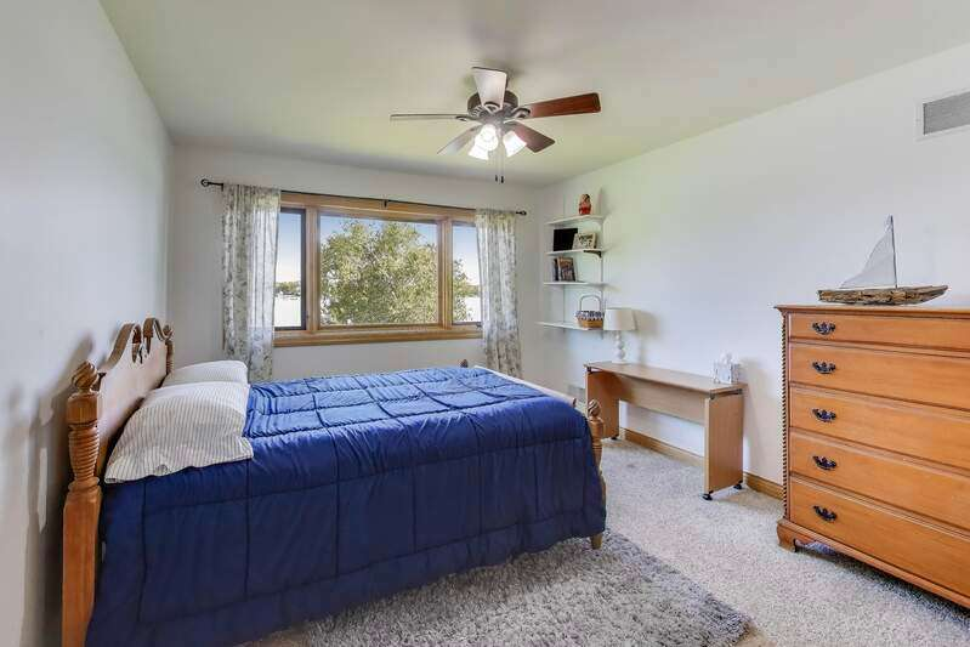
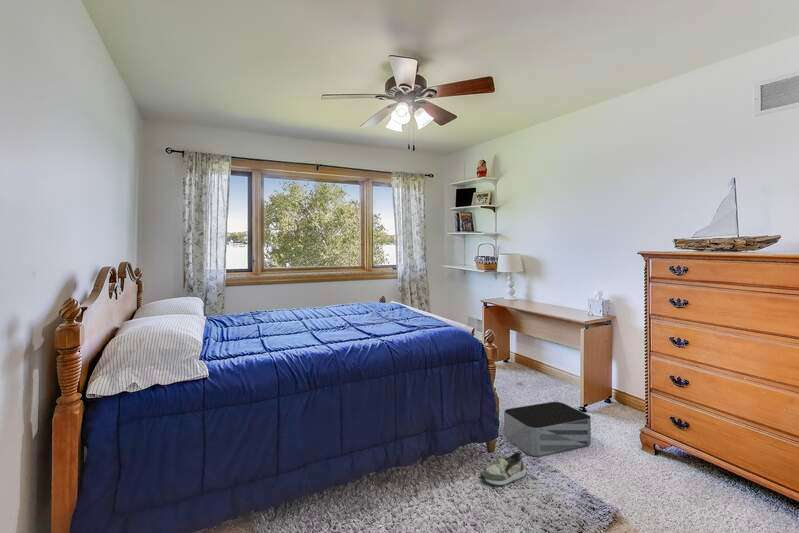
+ shoe [479,451,527,487]
+ storage bin [503,401,592,457]
